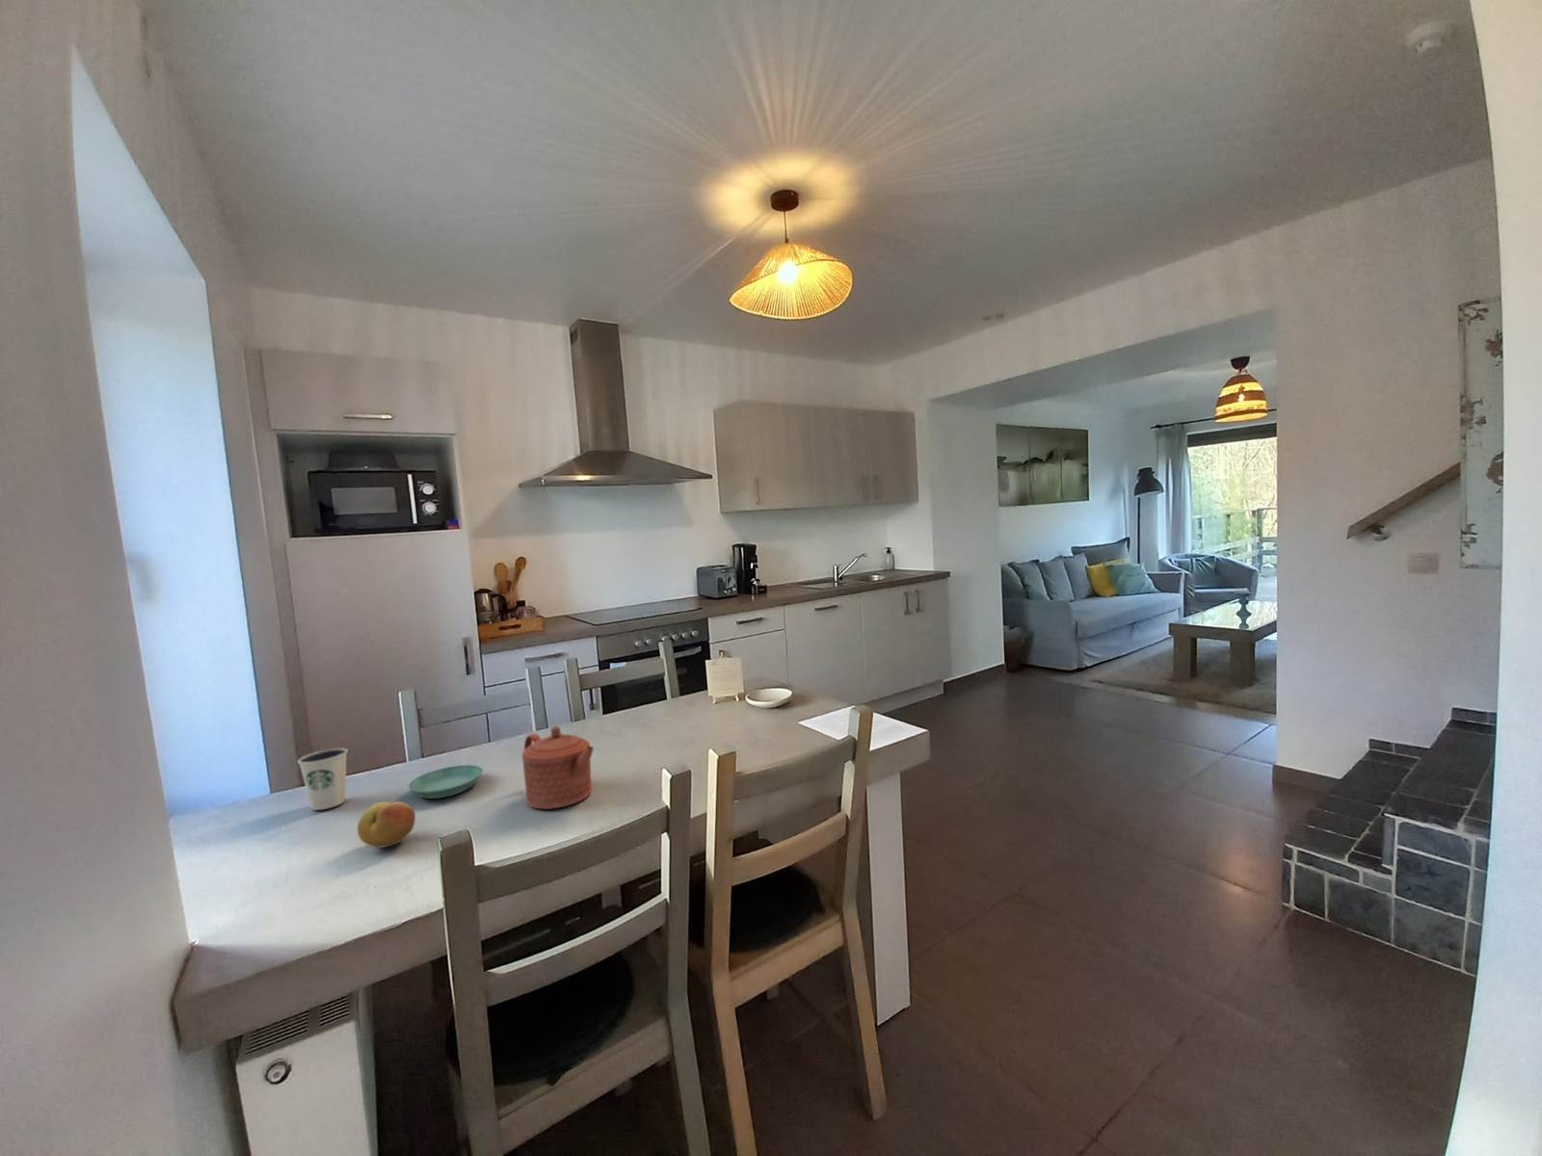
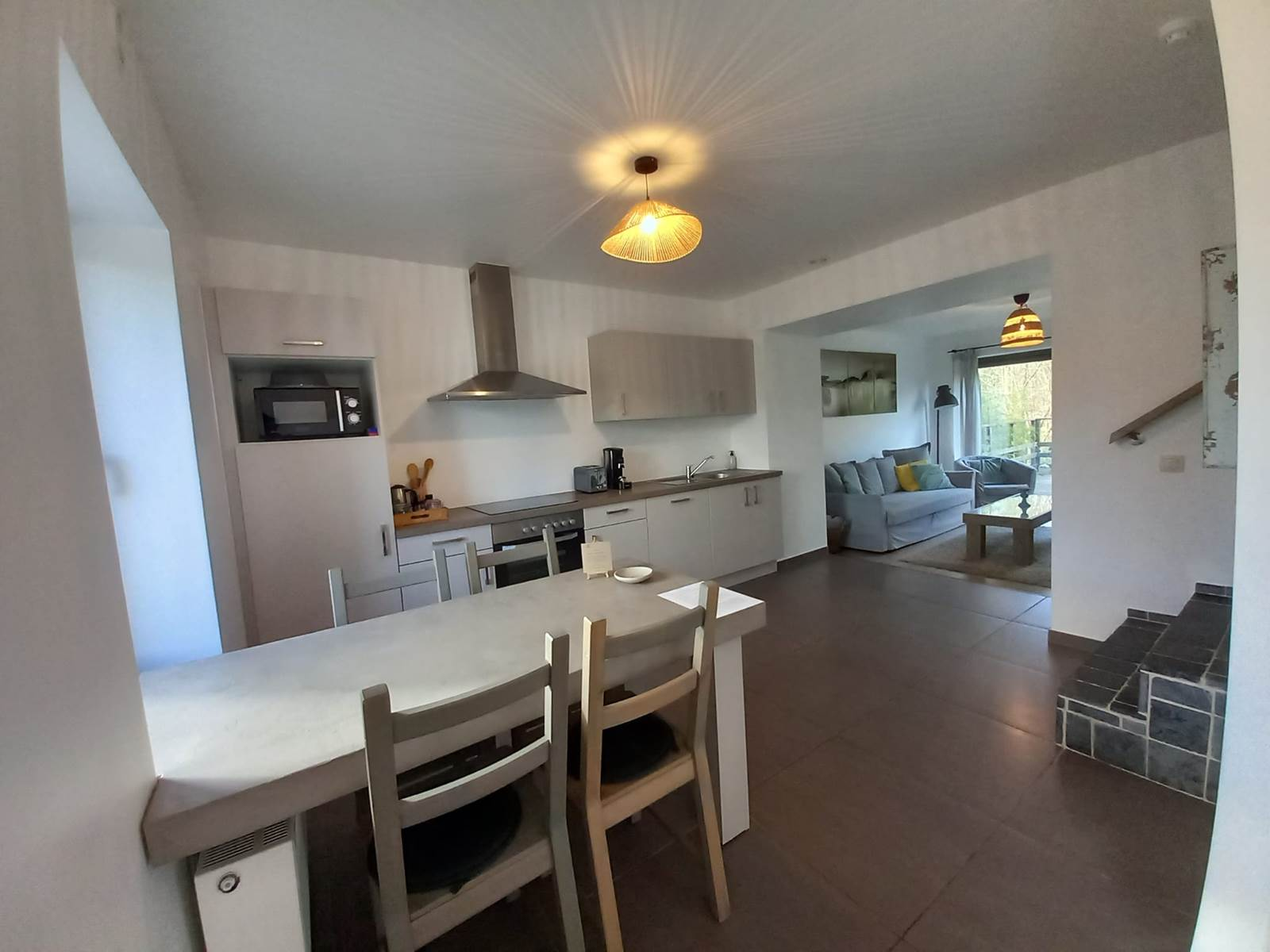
- saucer [407,764,483,799]
- fruit [357,800,416,849]
- teapot [521,725,595,810]
- dixie cup [296,747,348,811]
